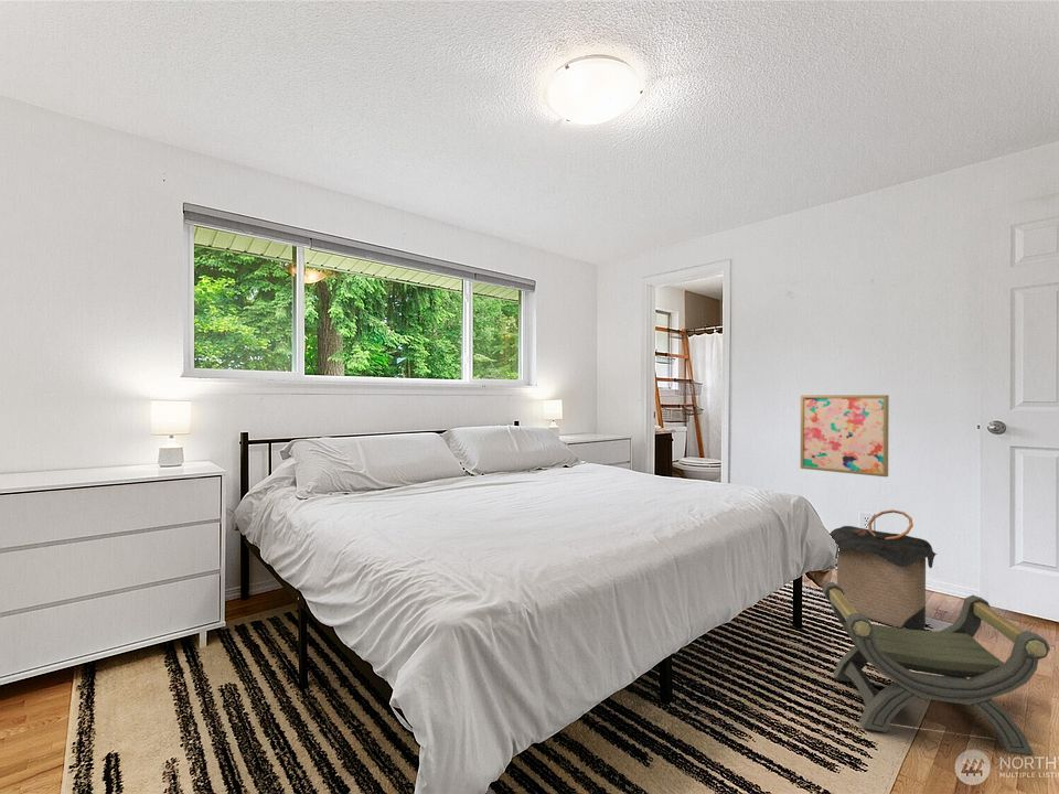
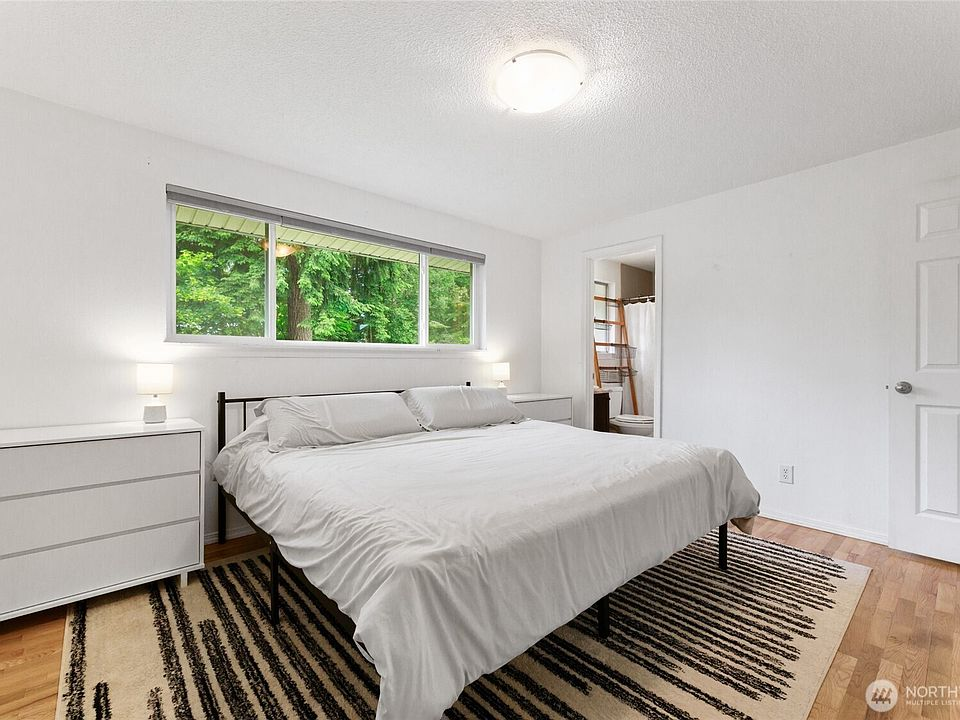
- stool [821,581,1051,757]
- wall art [800,394,890,479]
- laundry hamper [828,508,938,631]
